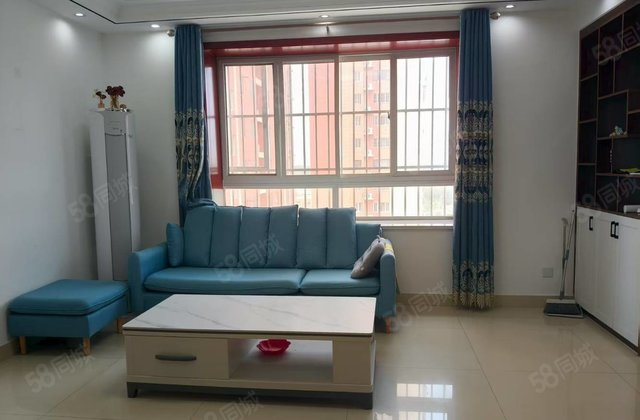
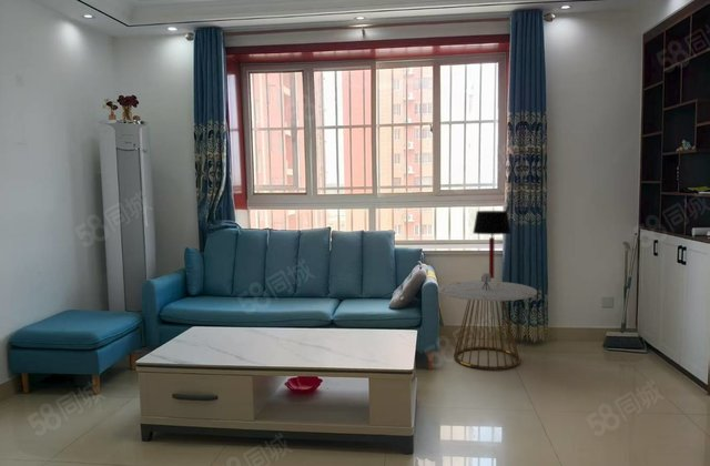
+ table lamp [471,210,513,280]
+ side table [437,272,538,371]
